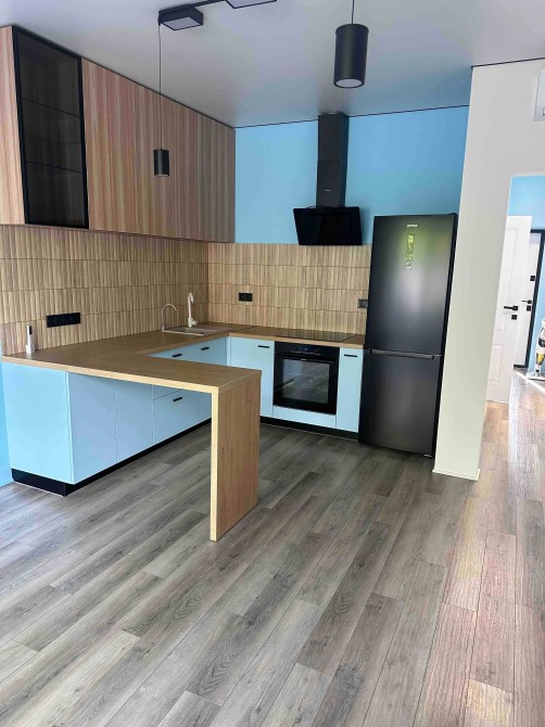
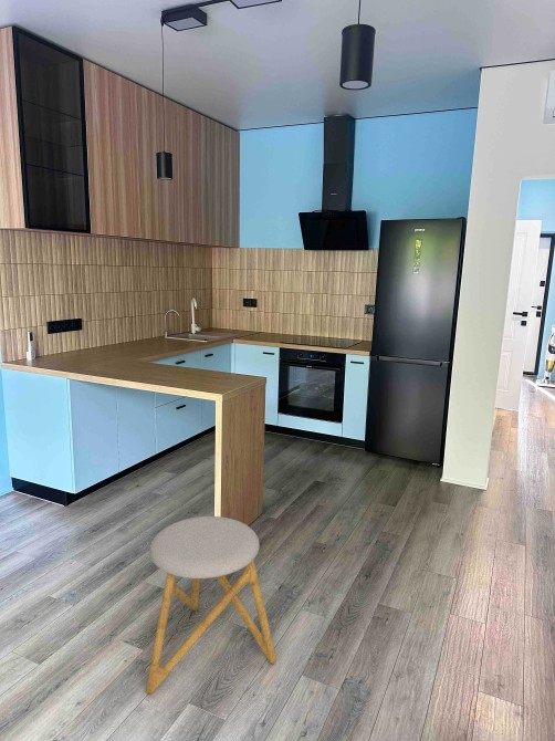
+ stool [145,515,278,695]
